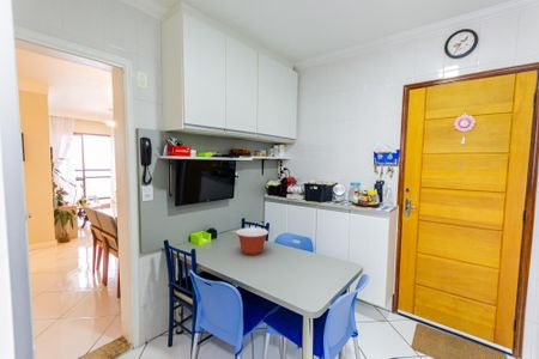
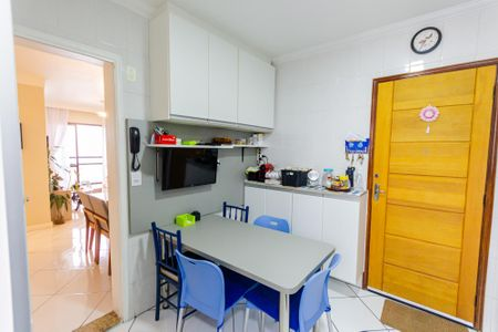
- mixing bowl [235,226,270,256]
